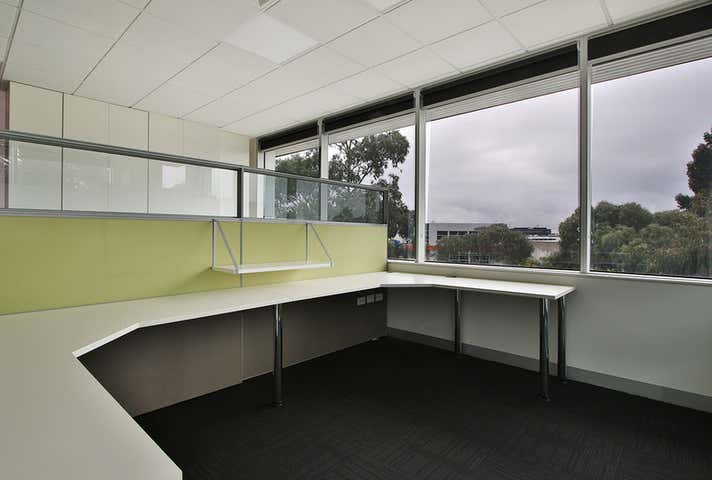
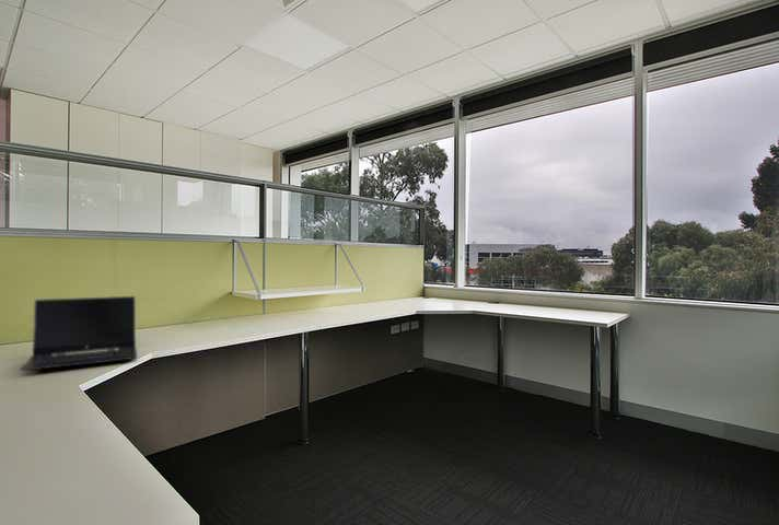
+ laptop computer [19,295,138,372]
